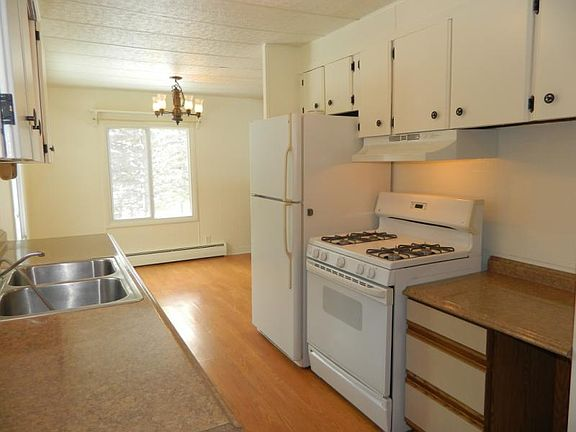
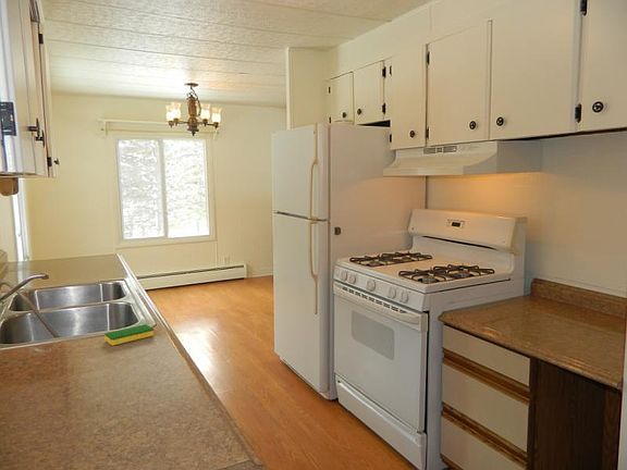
+ dish sponge [103,323,156,346]
